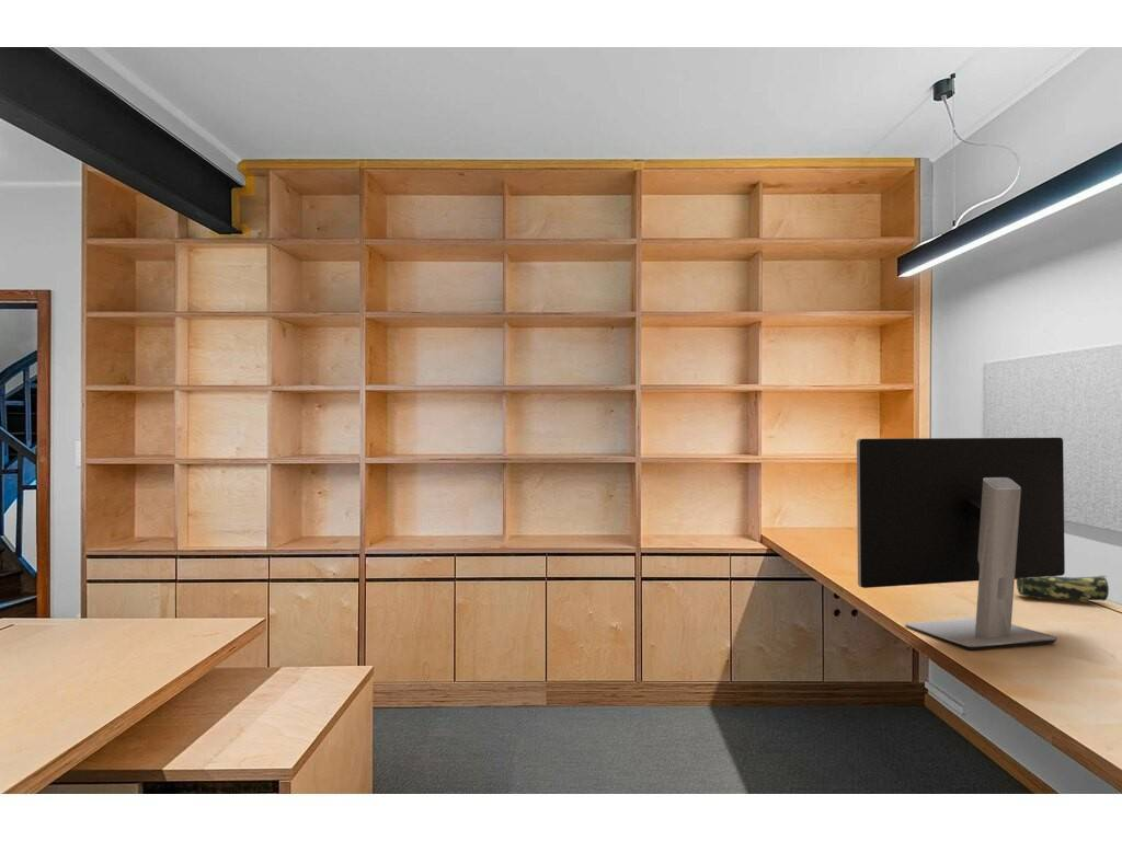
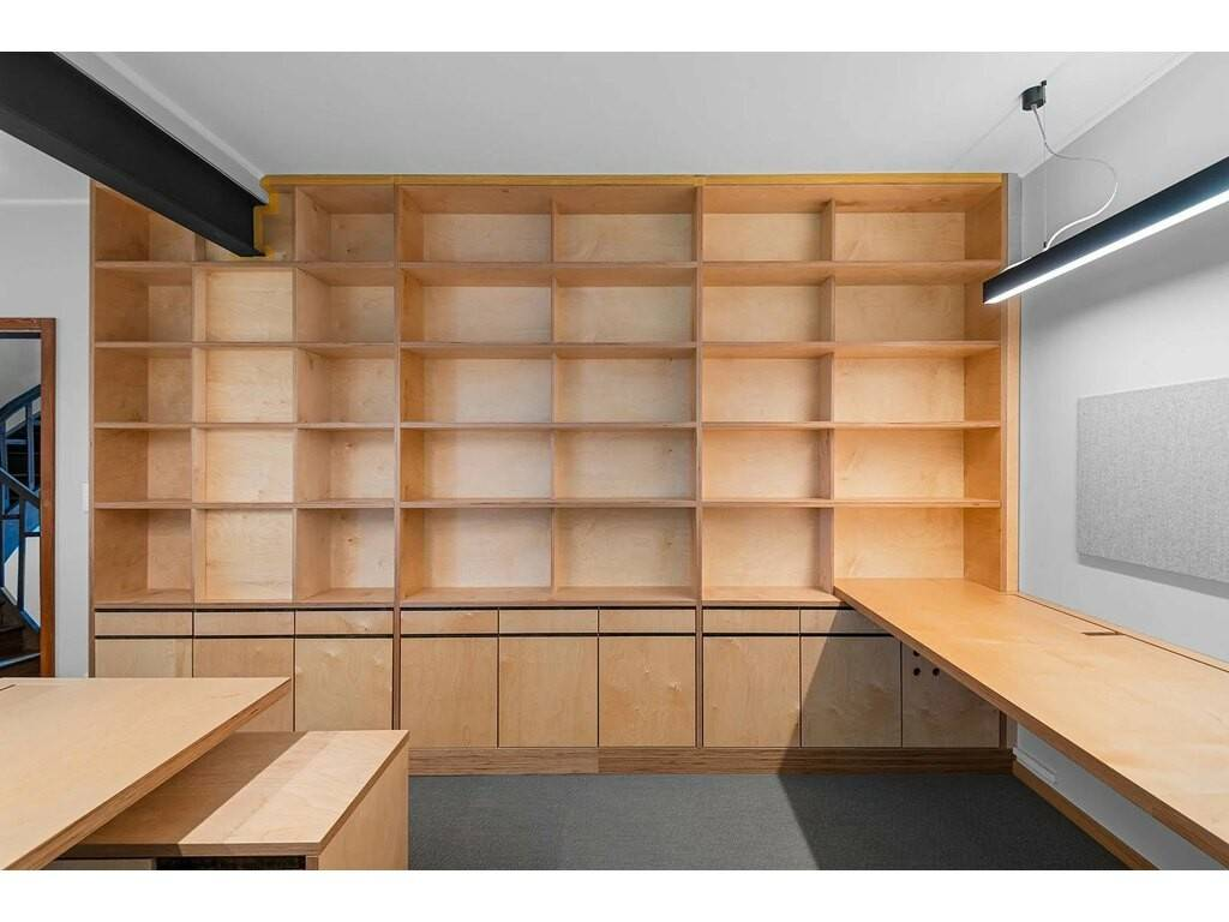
- monitor [856,436,1066,652]
- pencil case [1016,575,1110,602]
